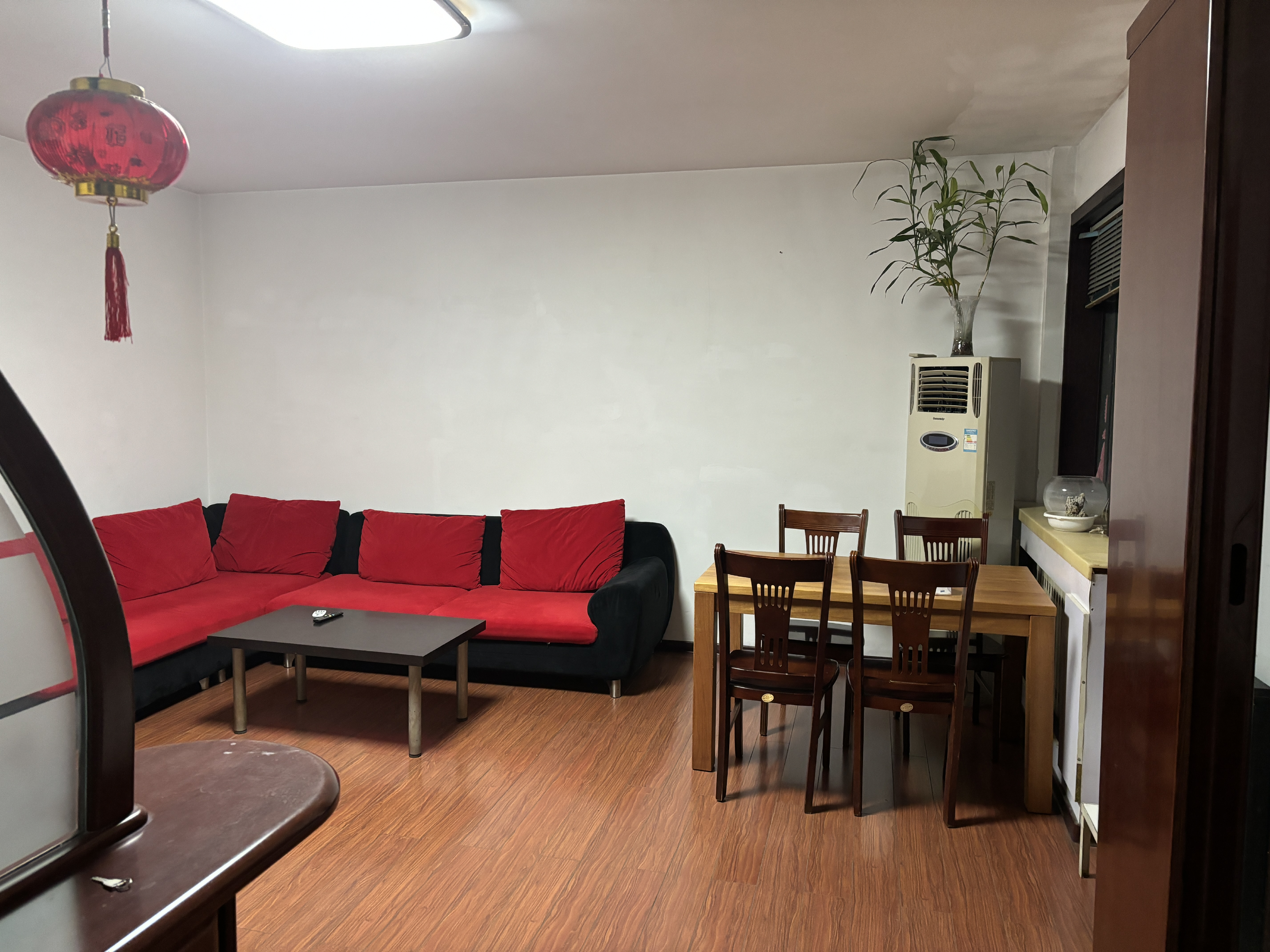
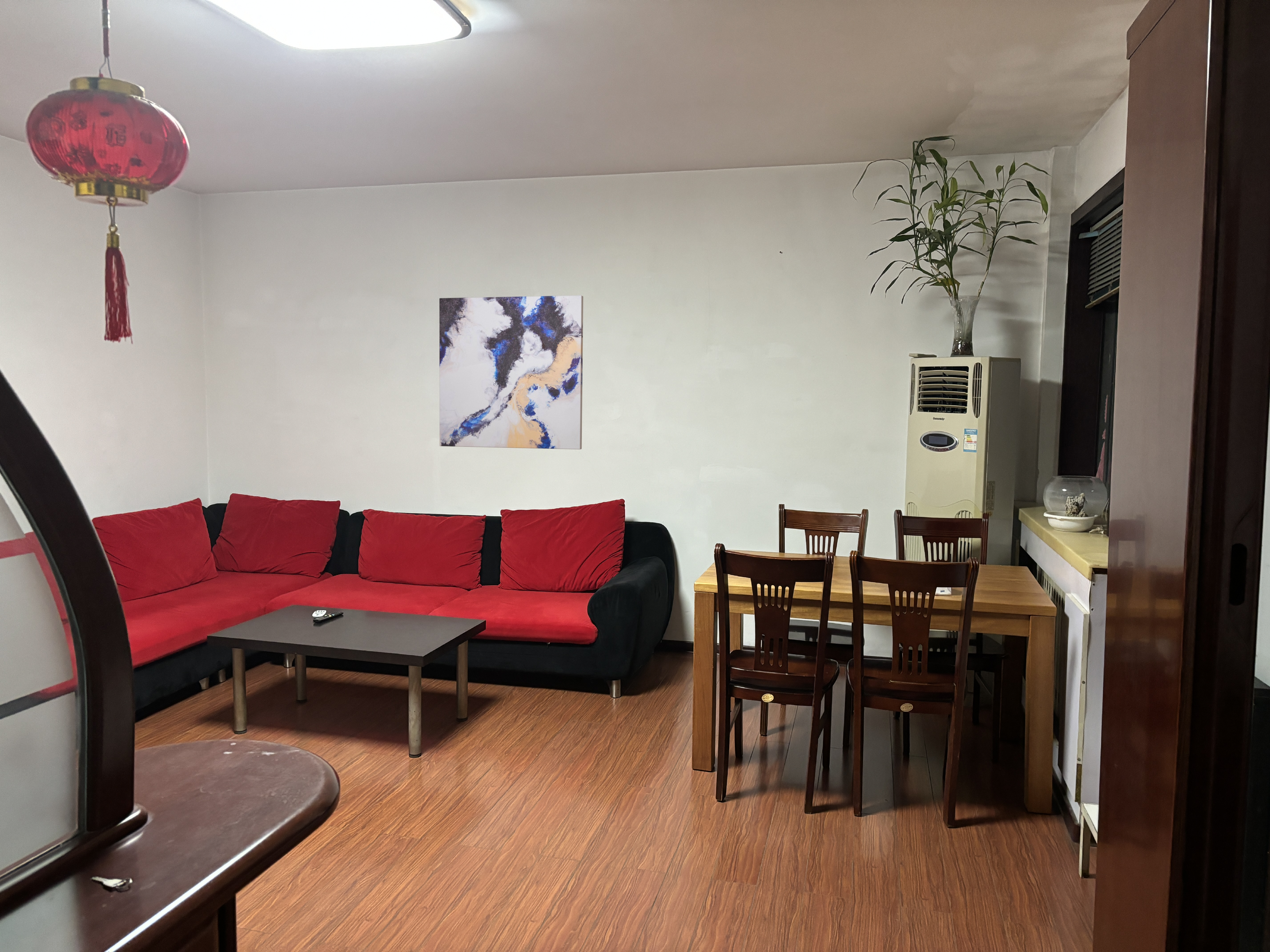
+ wall art [439,295,584,450]
